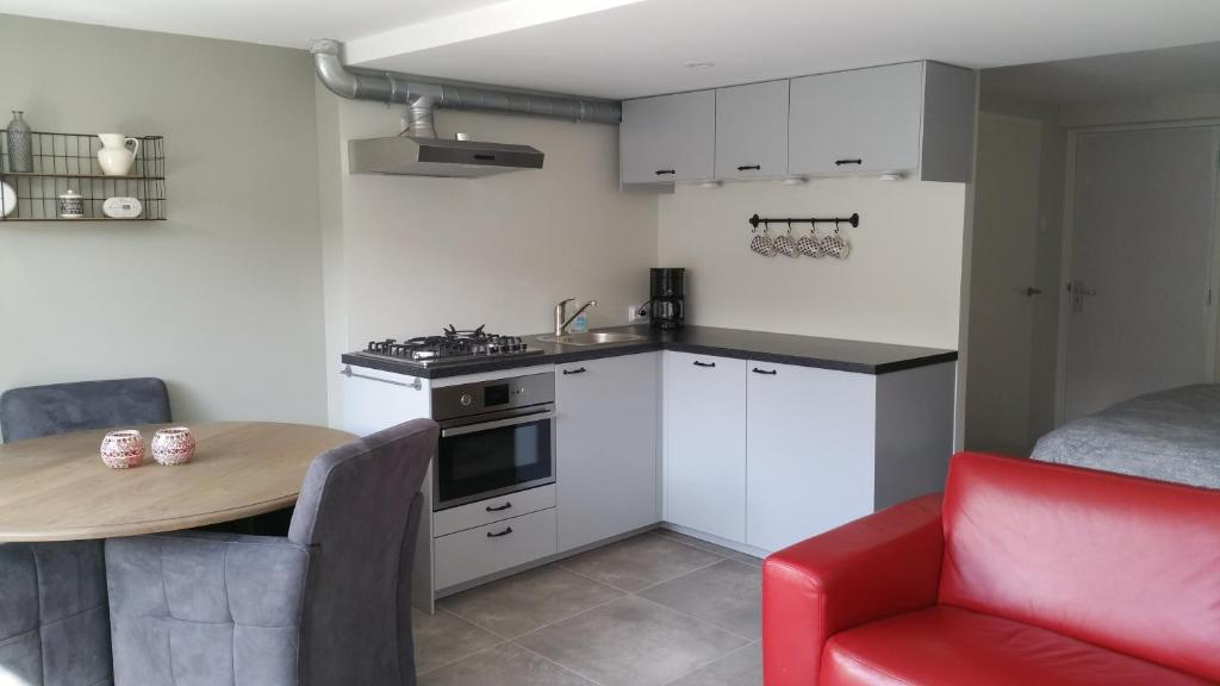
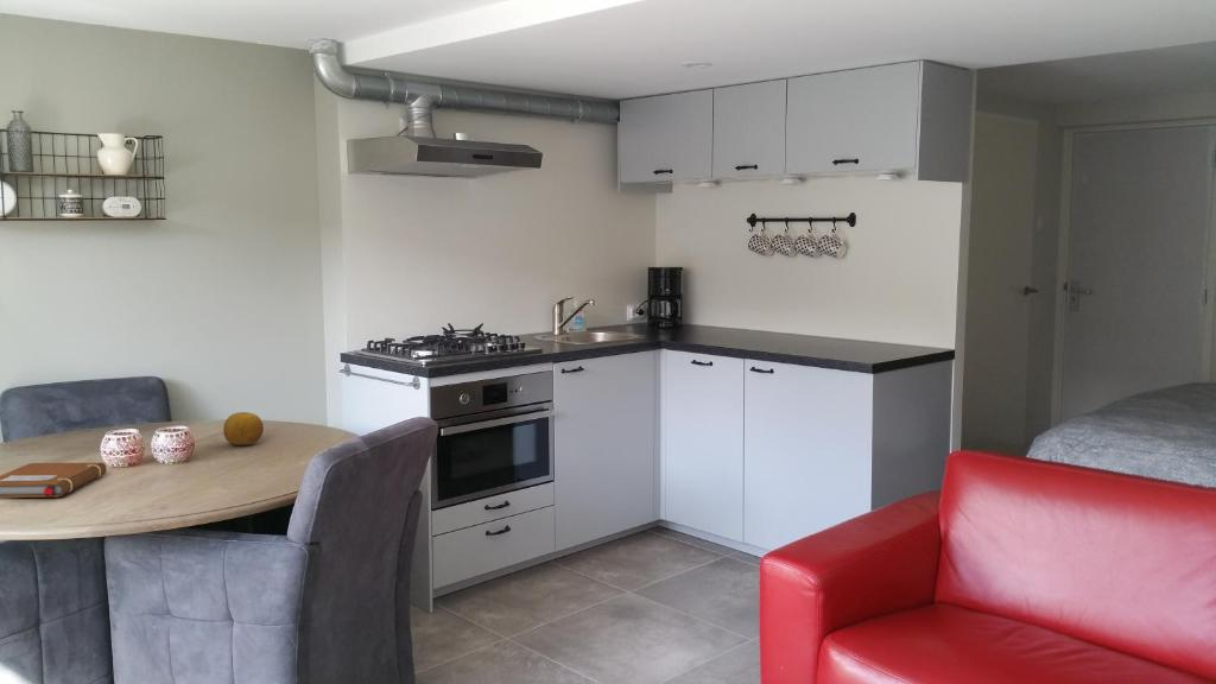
+ notebook [0,462,108,499]
+ fruit [222,411,265,446]
